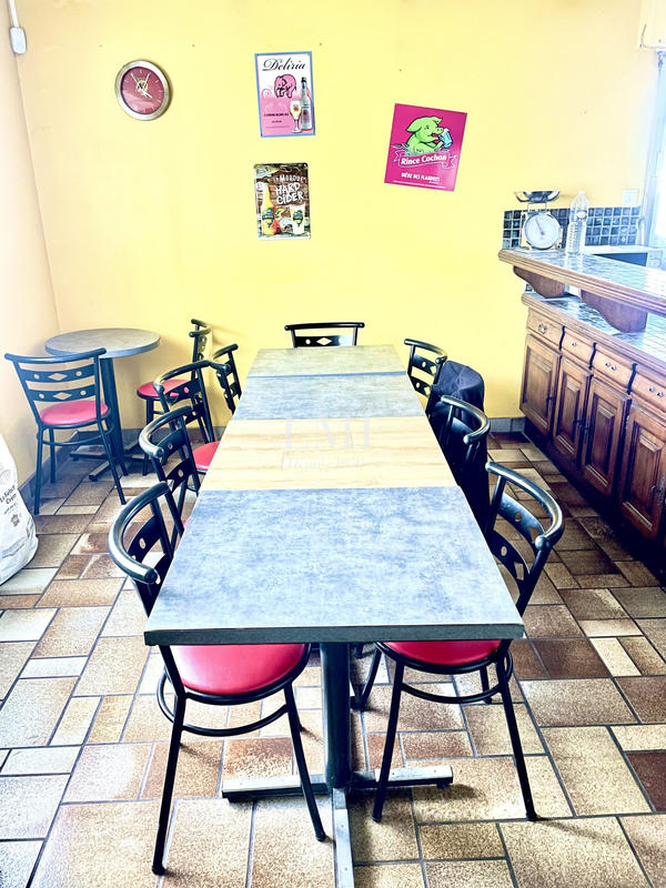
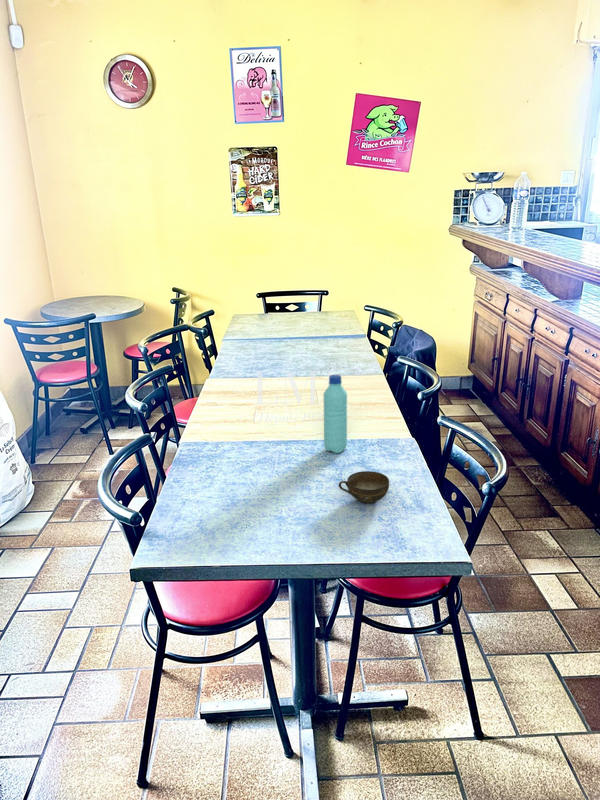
+ water bottle [323,374,348,454]
+ cup [338,470,390,505]
